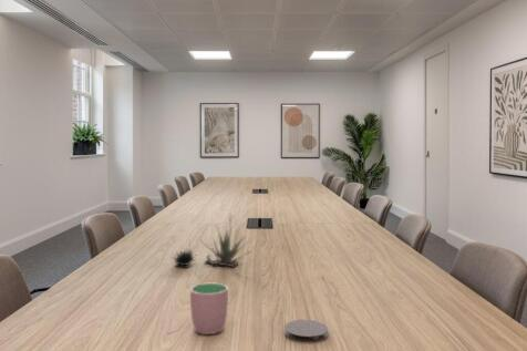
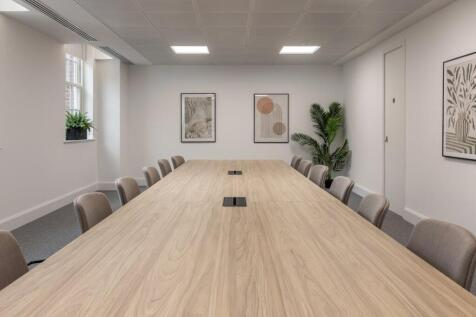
- succulent plant [169,211,254,269]
- cup [189,282,229,335]
- coaster [283,319,329,343]
